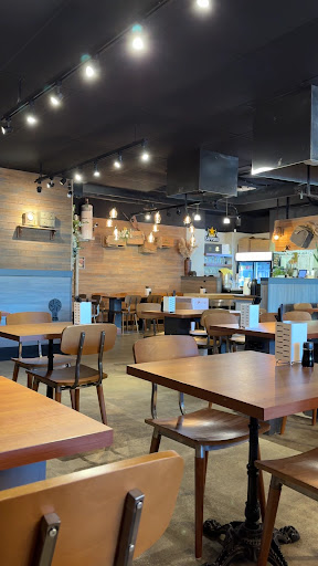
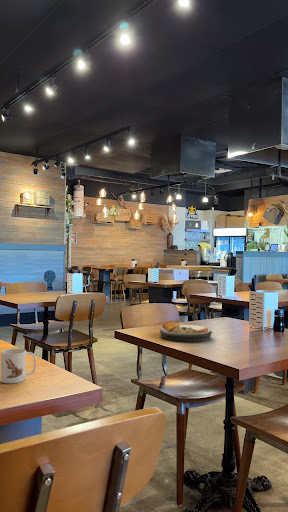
+ mug [0,347,37,384]
+ plate [158,320,213,343]
